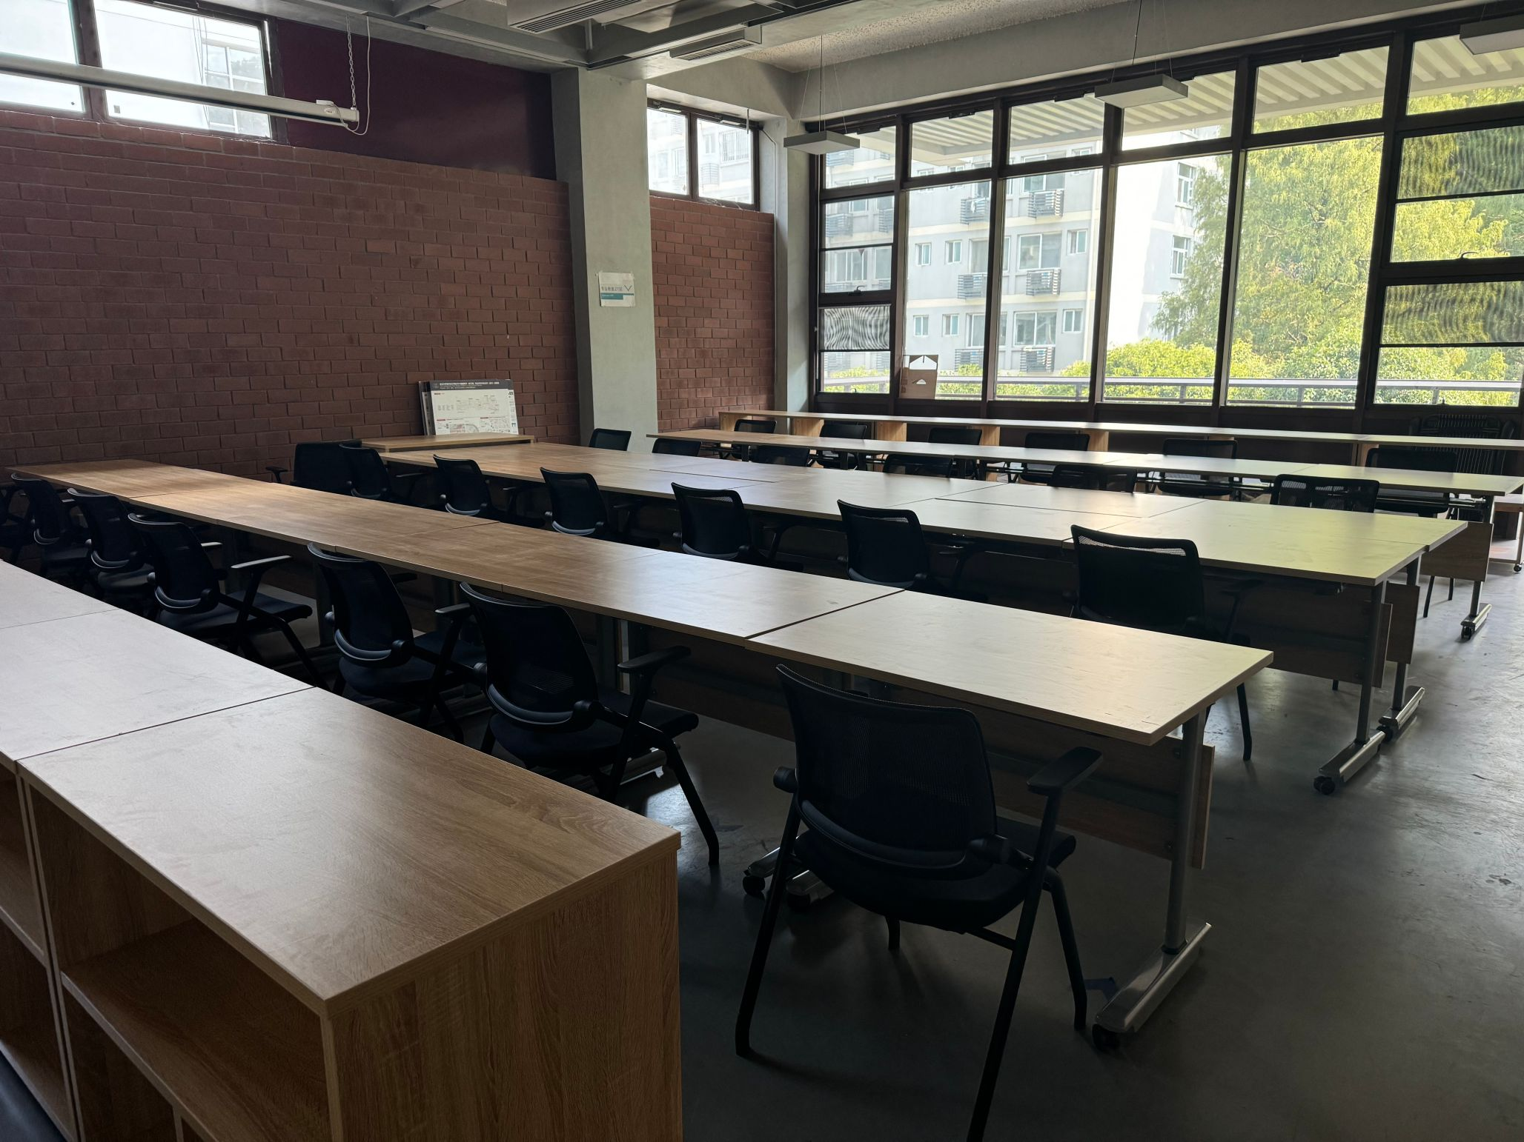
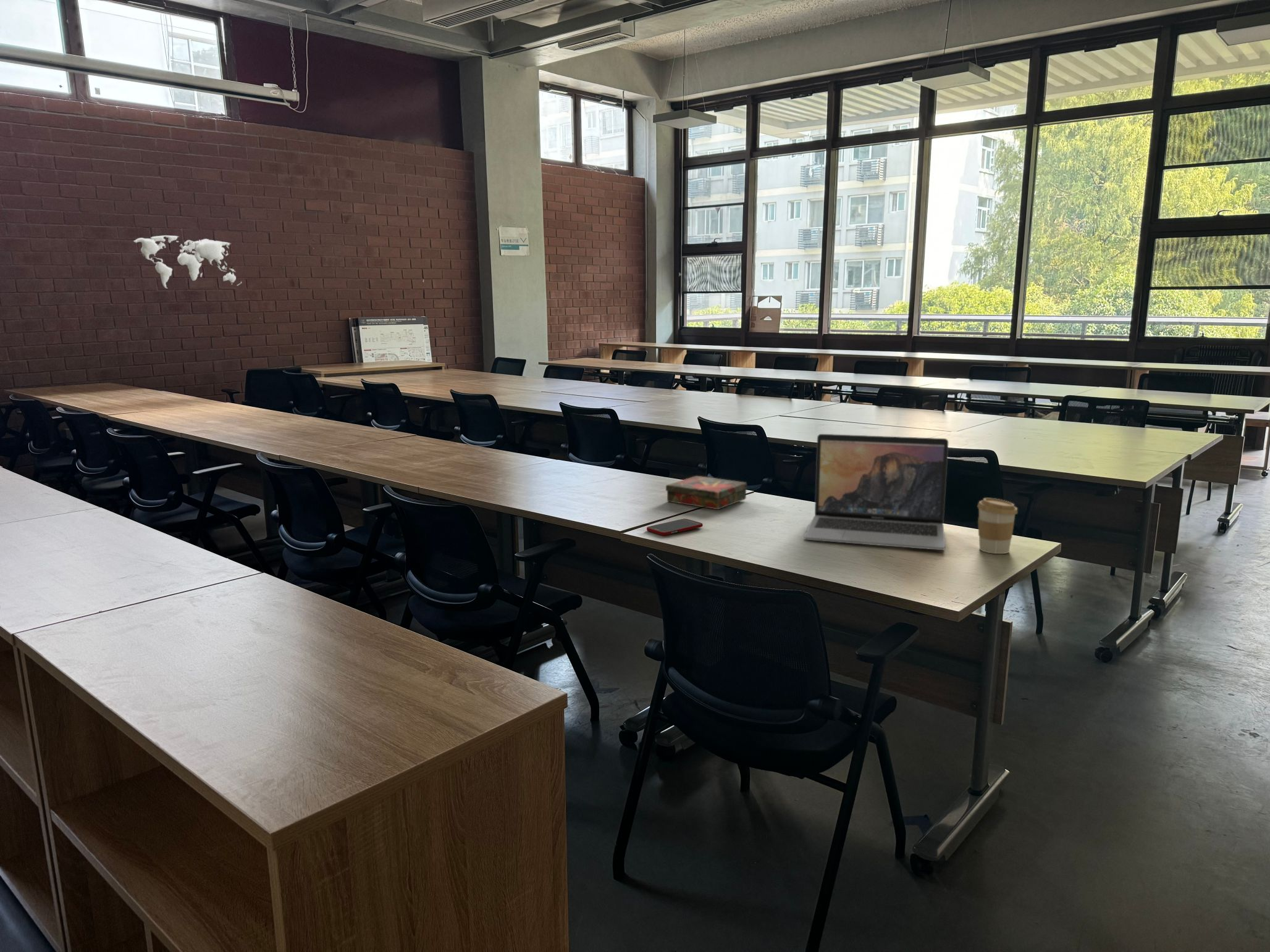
+ world map [133,235,243,289]
+ cell phone [646,518,704,536]
+ book [665,475,747,510]
+ coffee cup [977,498,1018,554]
+ laptop [803,433,949,551]
